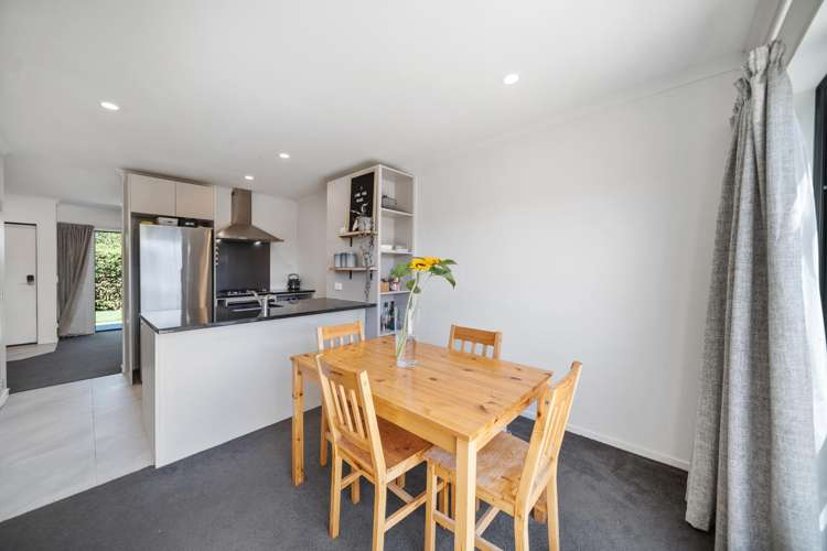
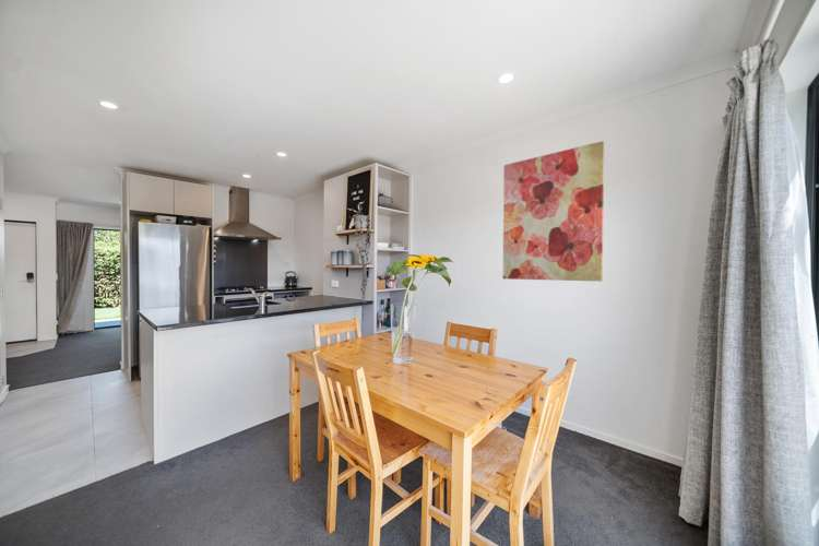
+ wall art [502,140,605,283]
